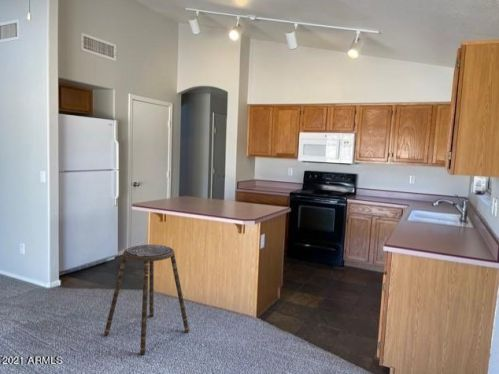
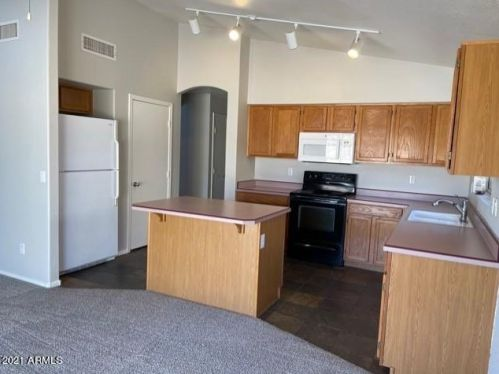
- stool [103,244,190,355]
